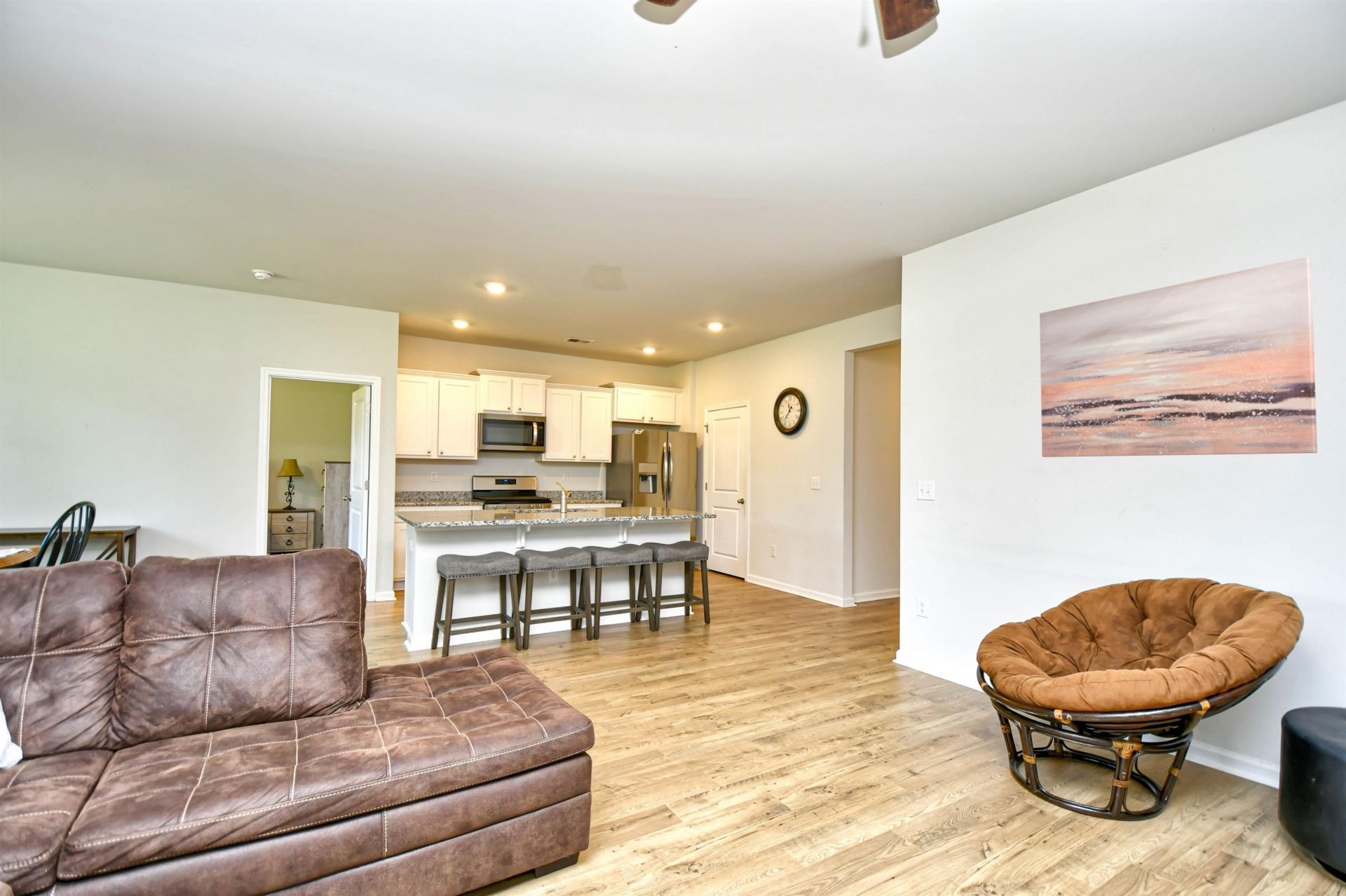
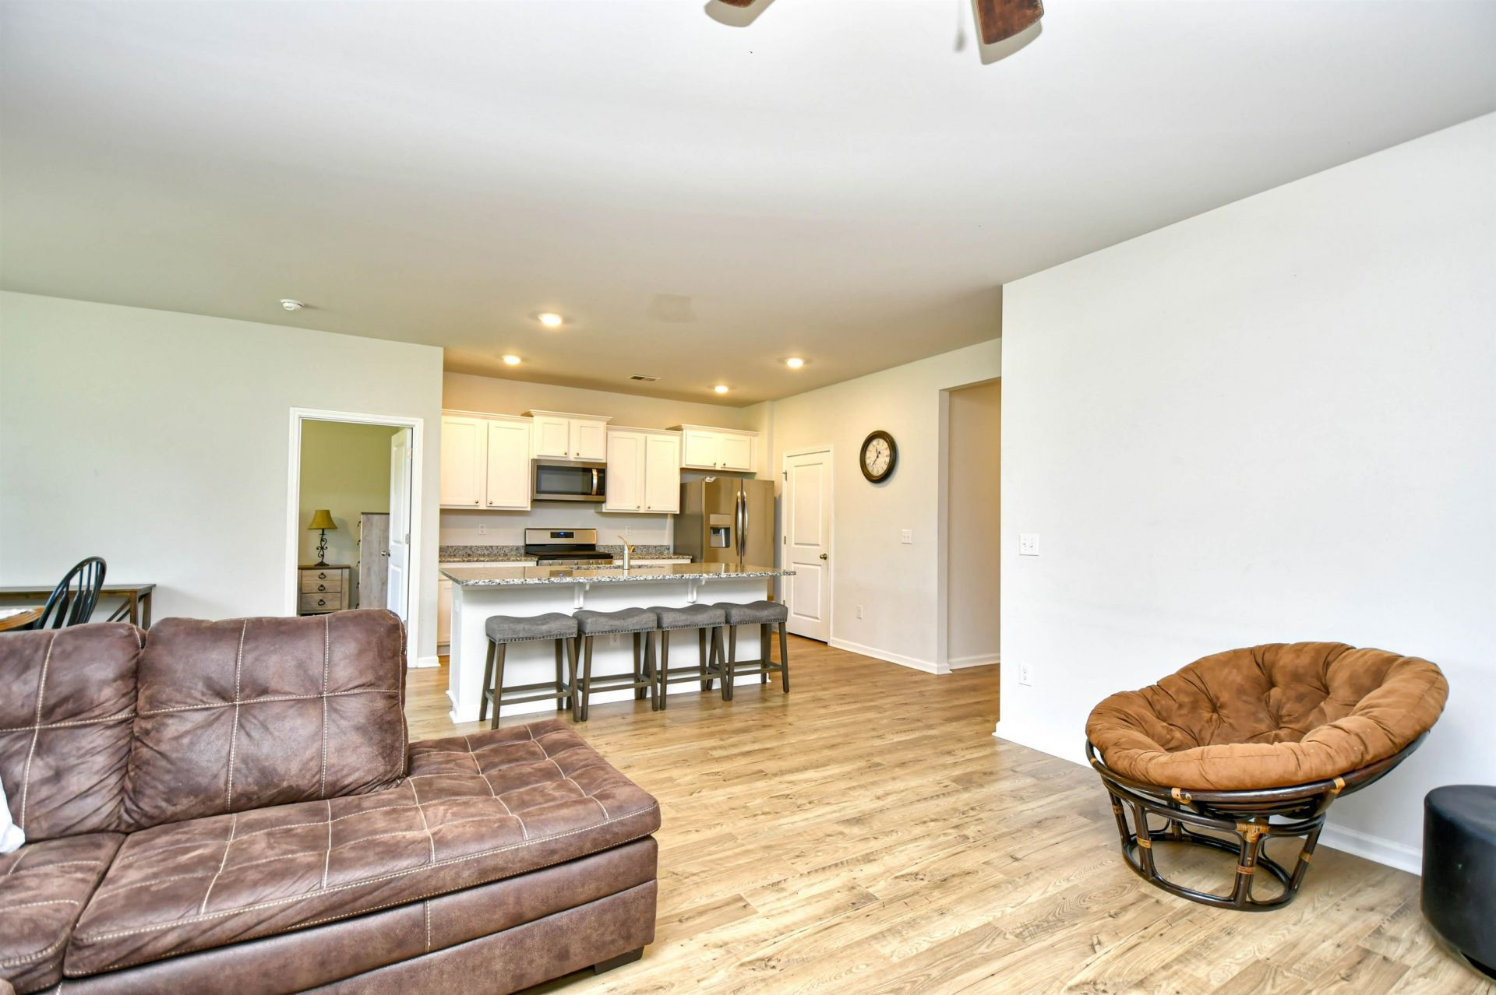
- wall art [1039,256,1318,458]
